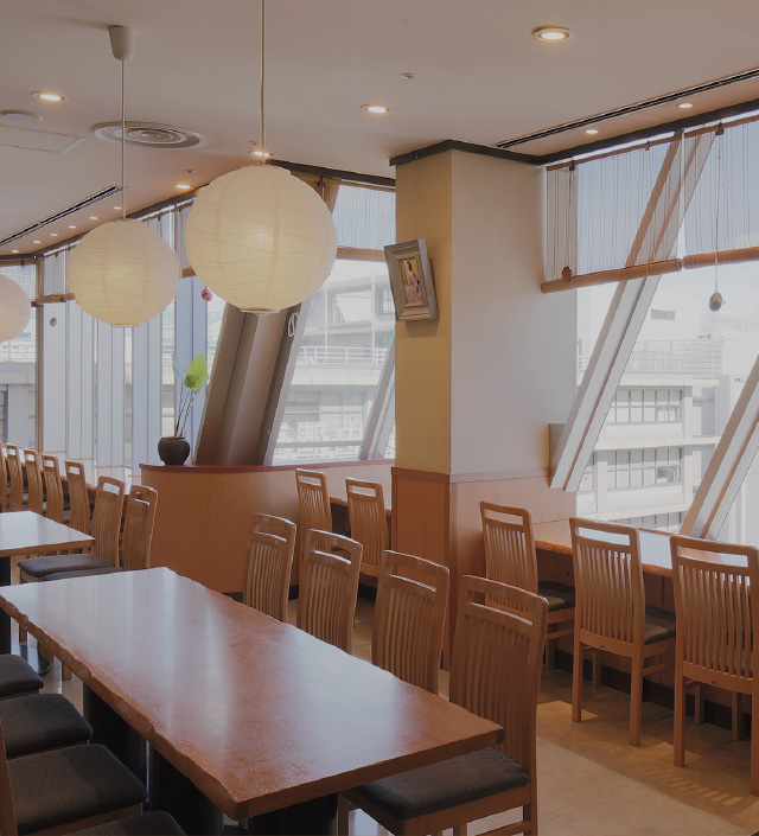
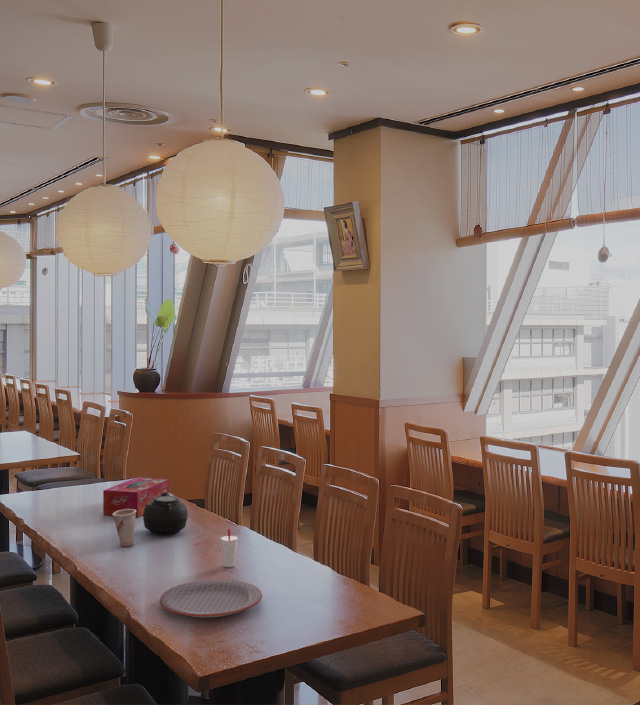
+ teapot [141,492,189,536]
+ cup [111,509,136,547]
+ plate [159,579,263,618]
+ tissue box [102,476,170,518]
+ cup [220,528,239,568]
